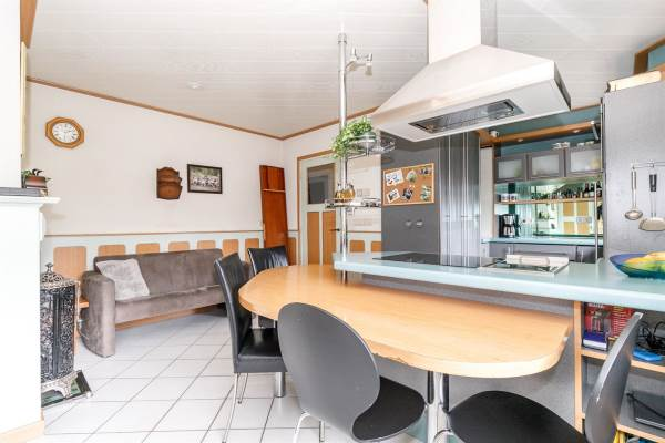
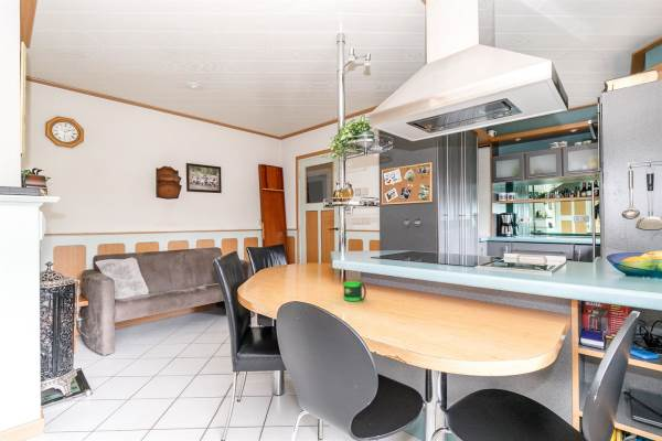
+ mug [343,280,367,302]
